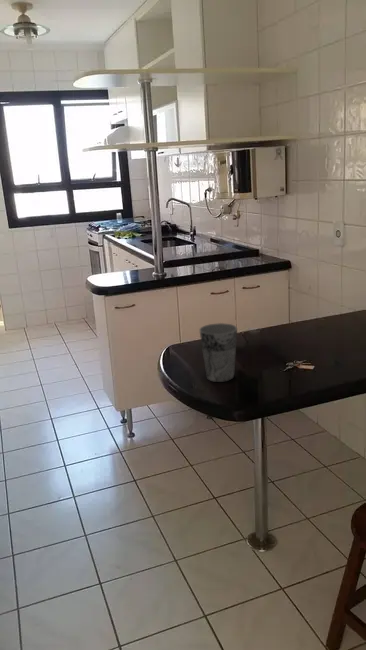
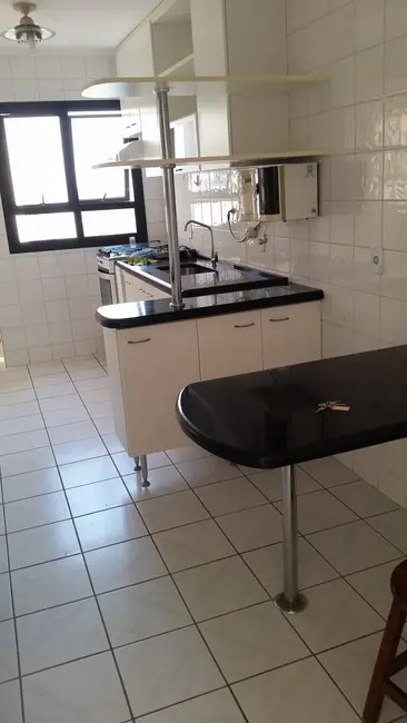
- cup [198,322,238,383]
